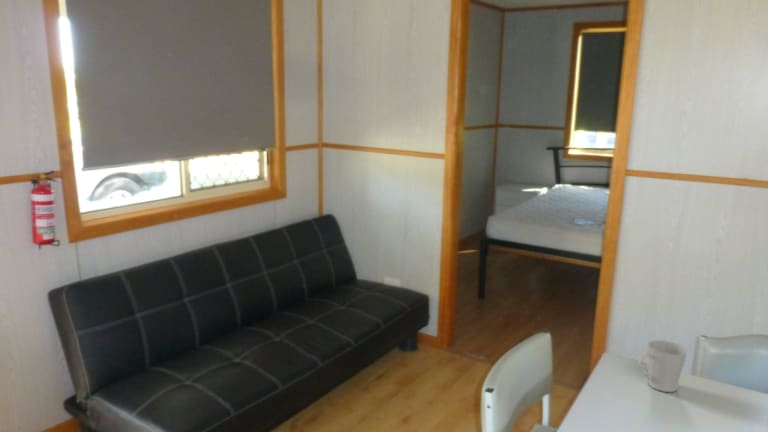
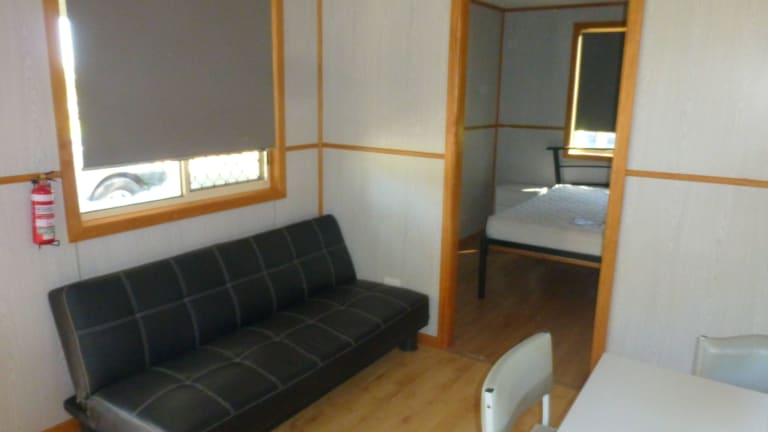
- mug [637,339,689,393]
